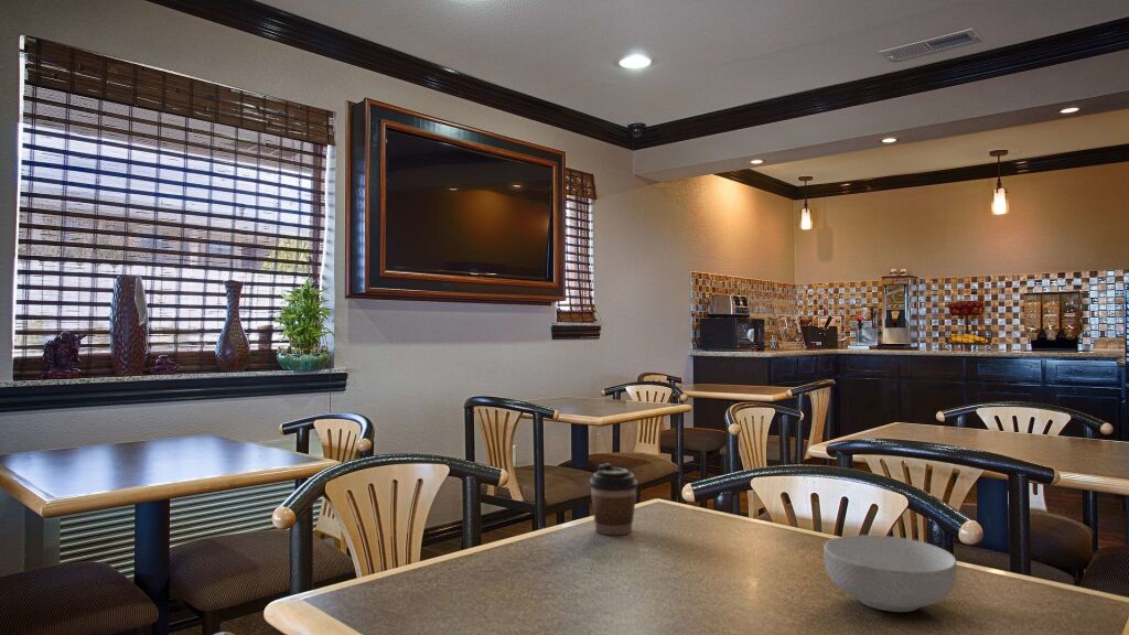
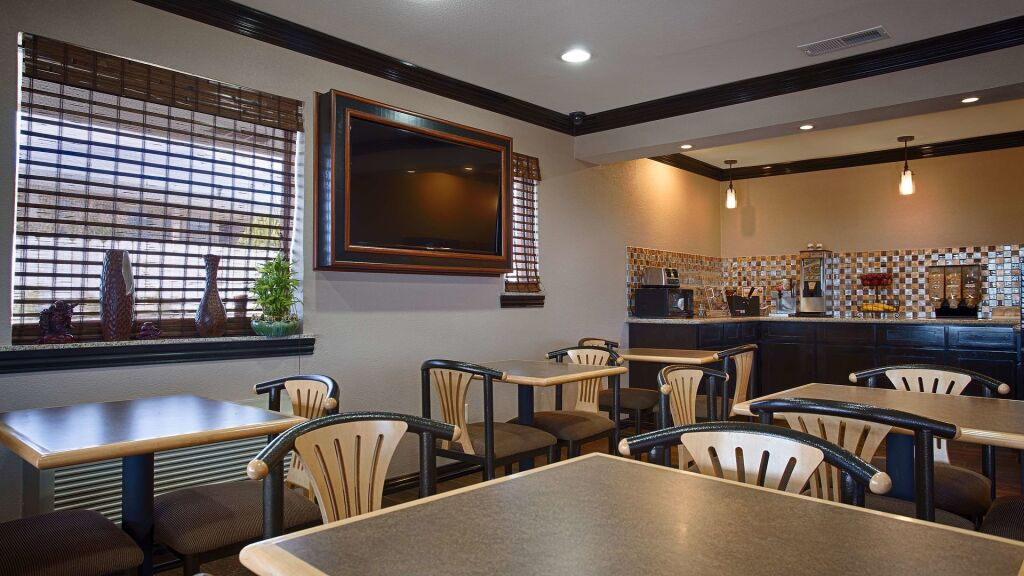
- coffee cup [589,463,639,536]
- cereal bowl [822,534,958,613]
